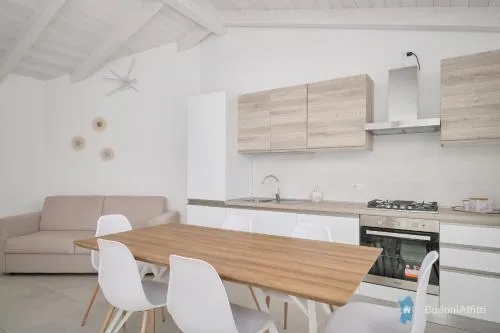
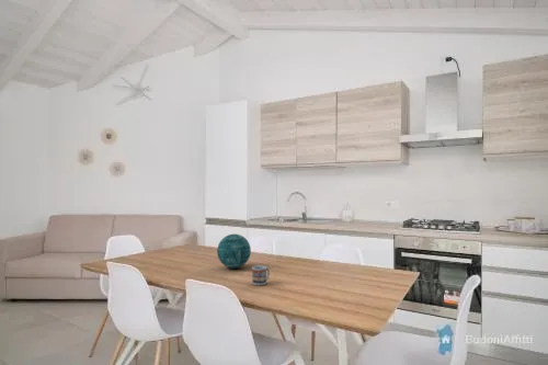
+ decorative orb [216,233,252,270]
+ cup [251,264,271,286]
